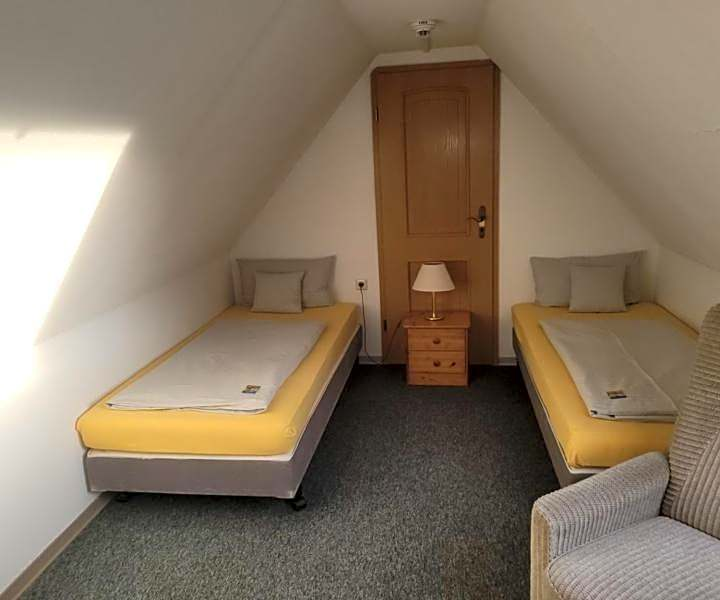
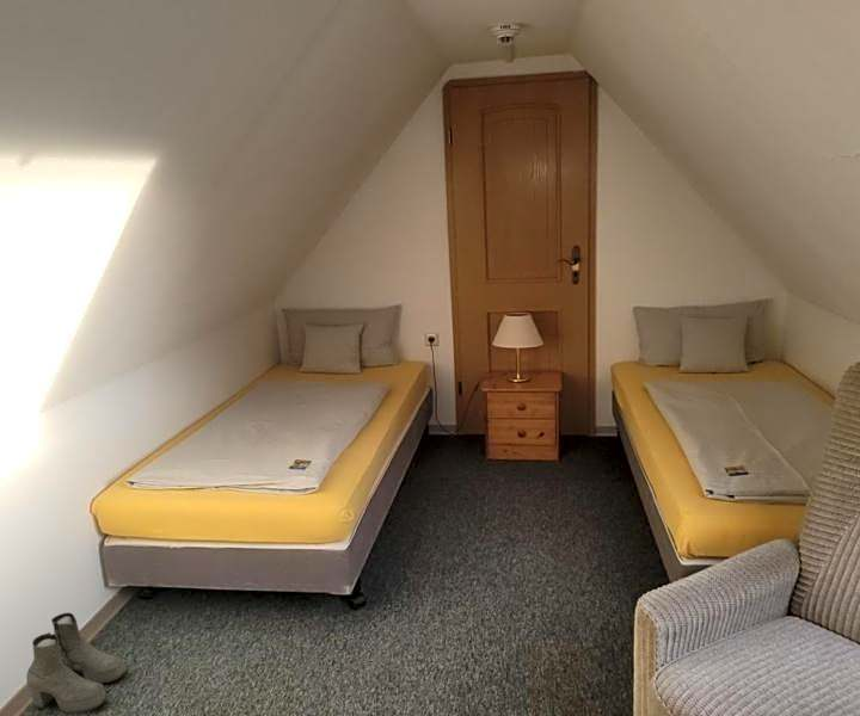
+ boots [25,612,125,714]
